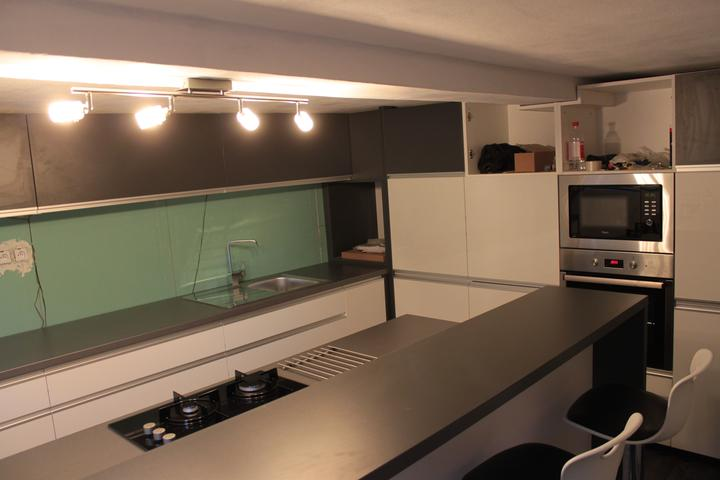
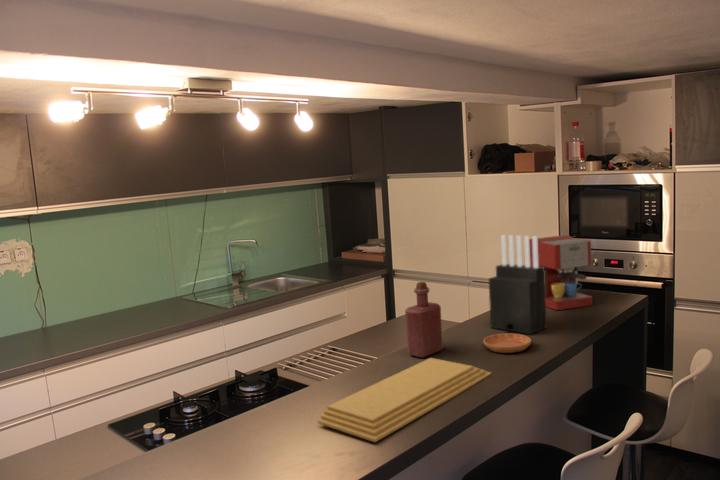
+ saucer [482,332,532,354]
+ knife block [488,234,547,336]
+ cutting board [316,357,493,443]
+ bottle [404,281,444,359]
+ coffee maker [529,234,593,311]
